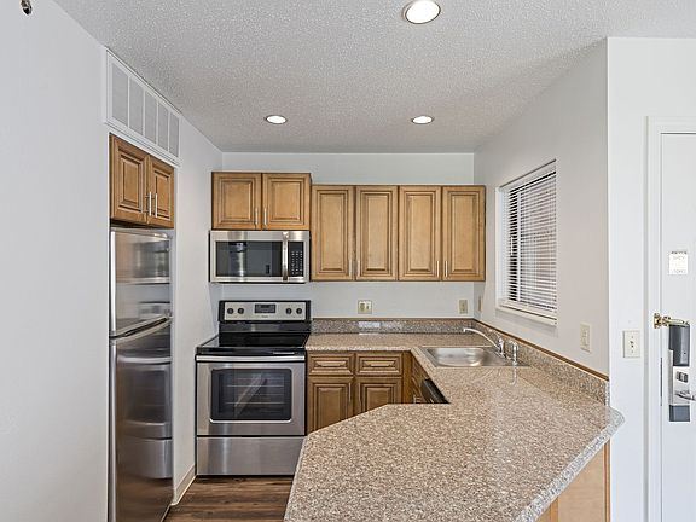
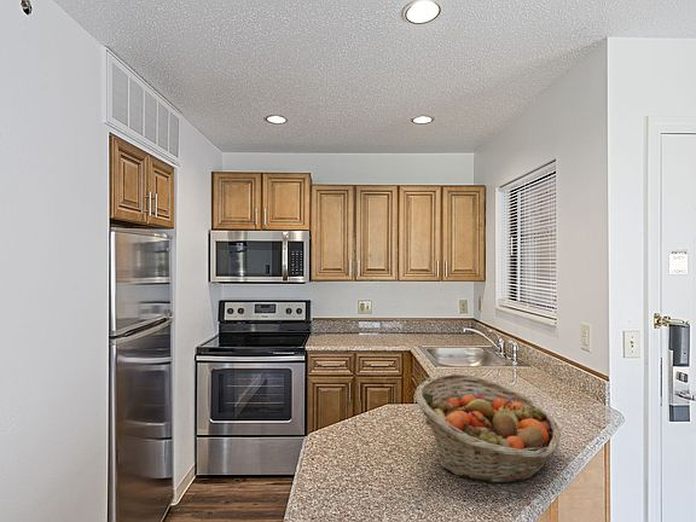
+ fruit basket [413,372,562,485]
